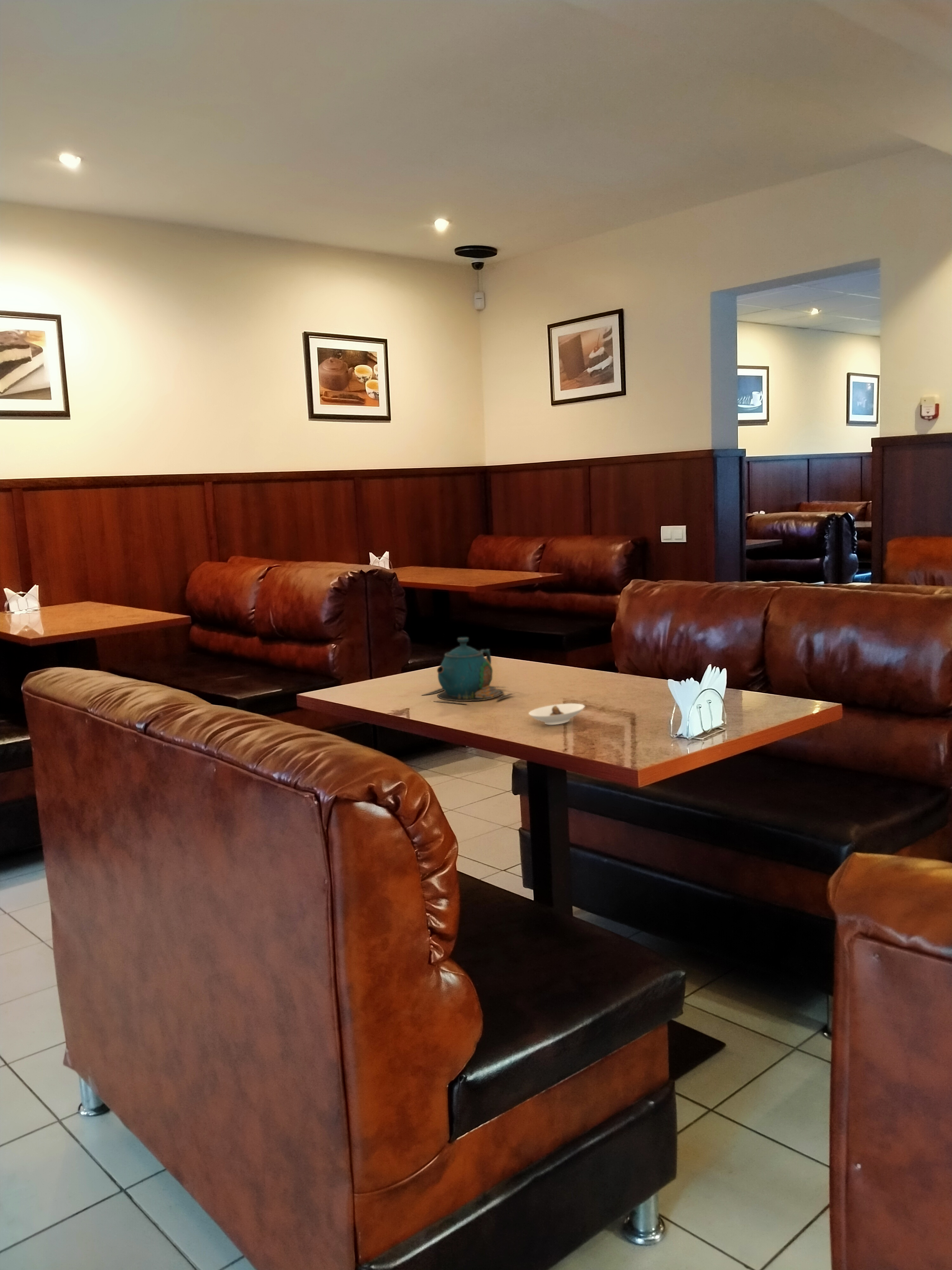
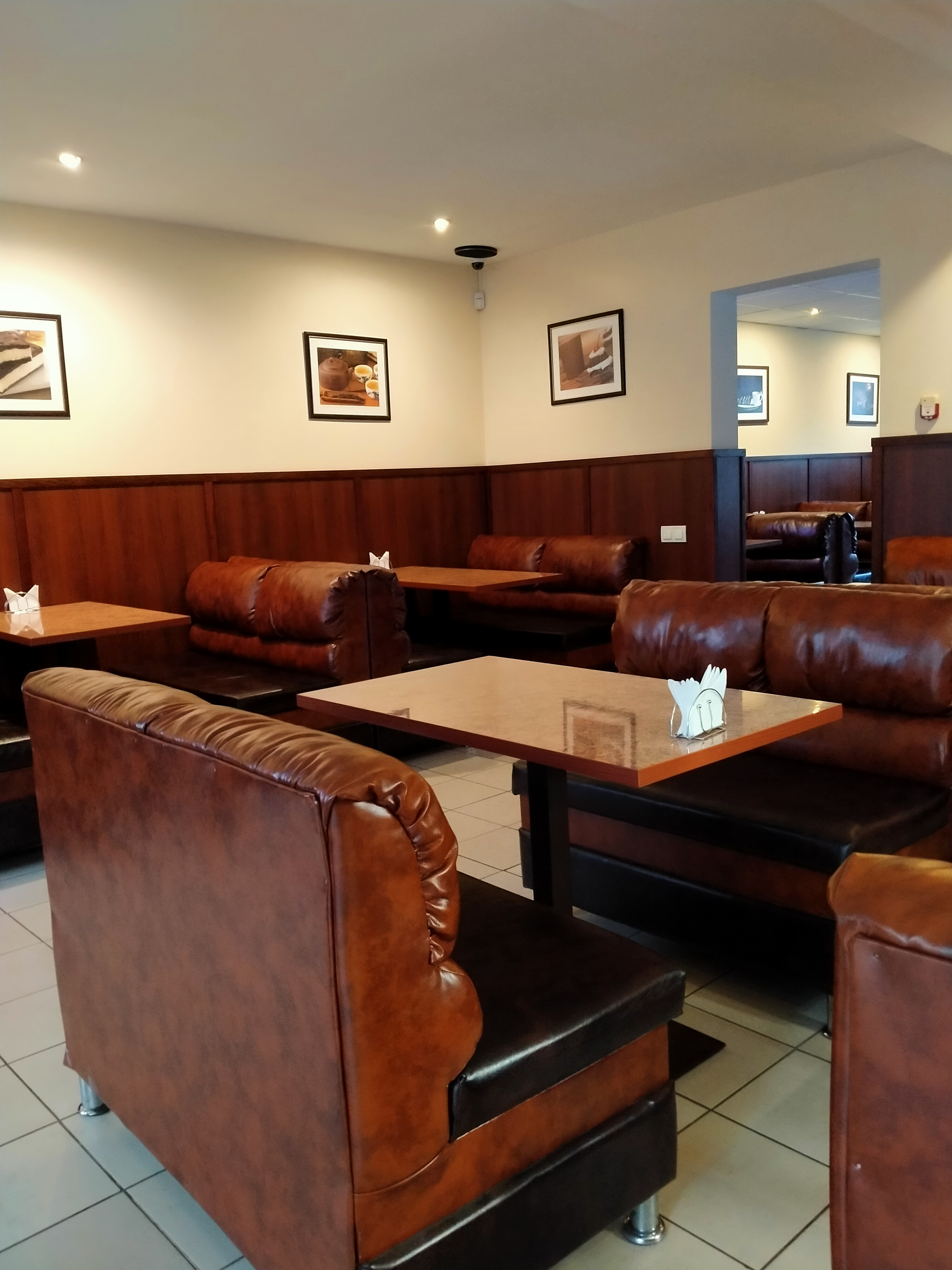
- saucer [528,703,585,725]
- teapot [420,637,515,705]
